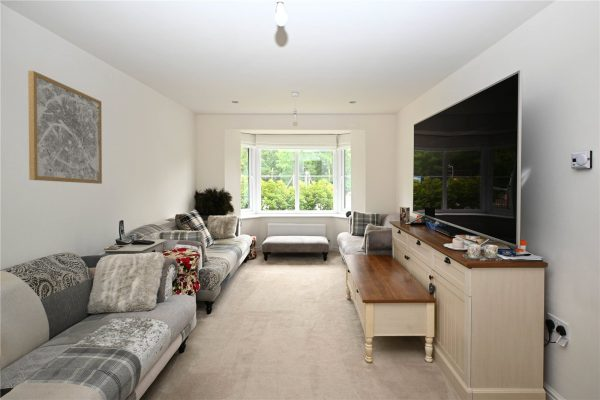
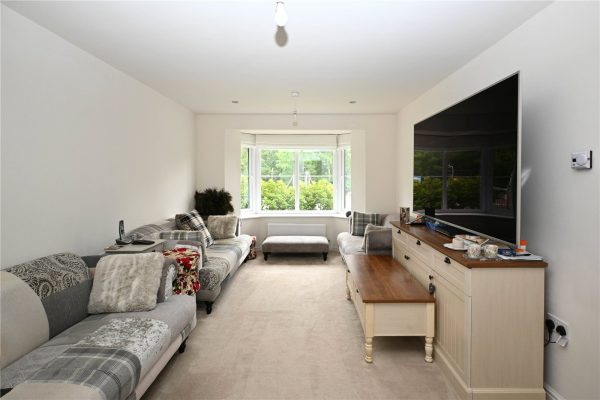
- wall art [27,70,103,185]
